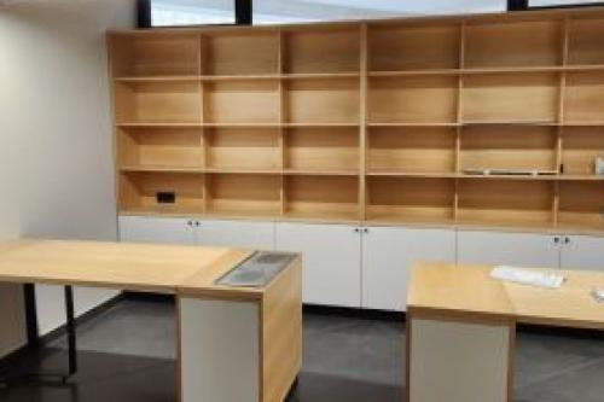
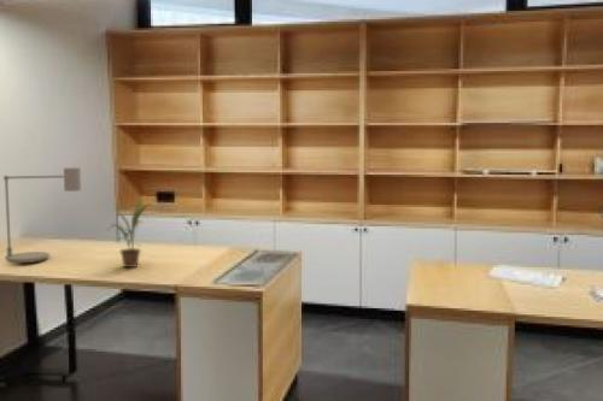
+ desk lamp [2,167,82,264]
+ potted plant [106,197,156,269]
